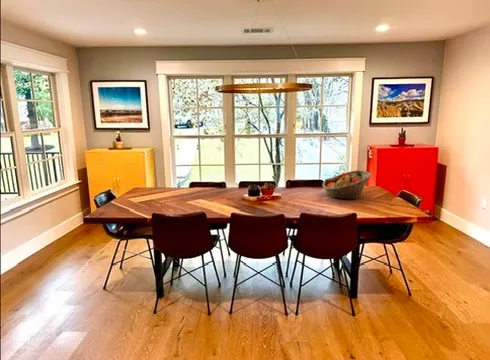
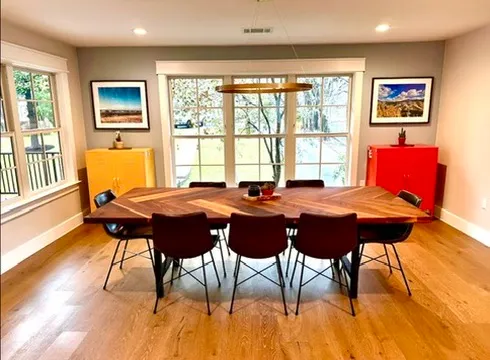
- fruit basket [321,169,372,201]
